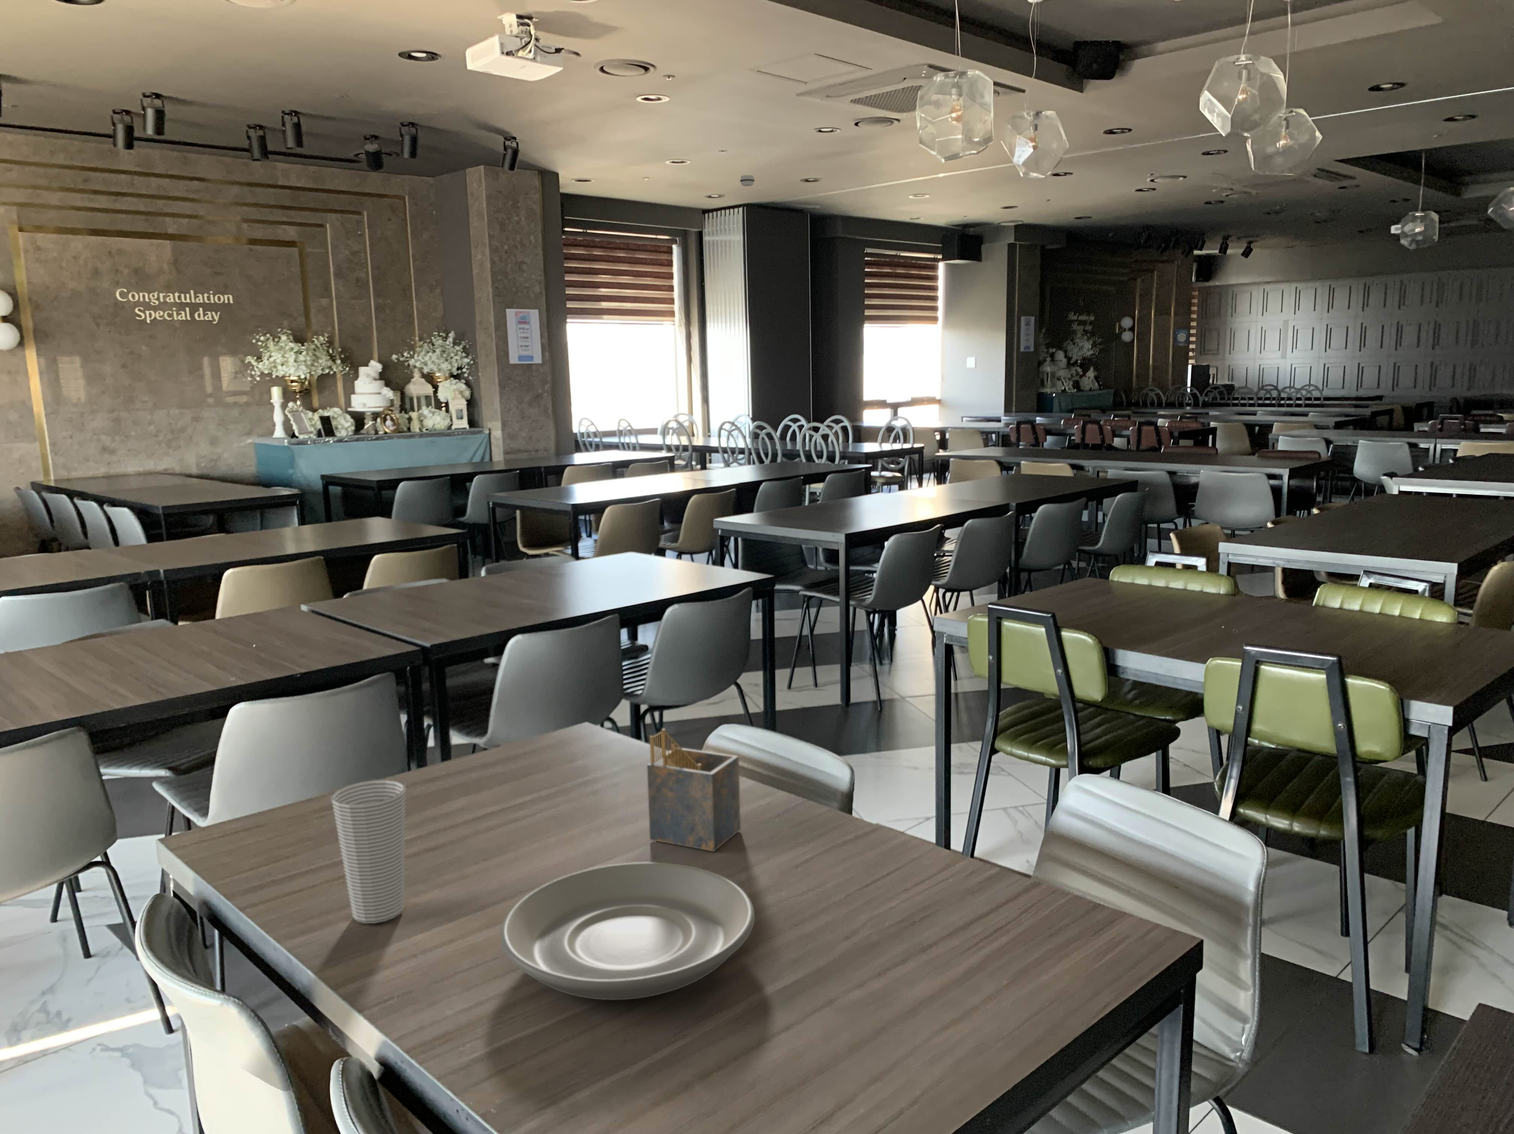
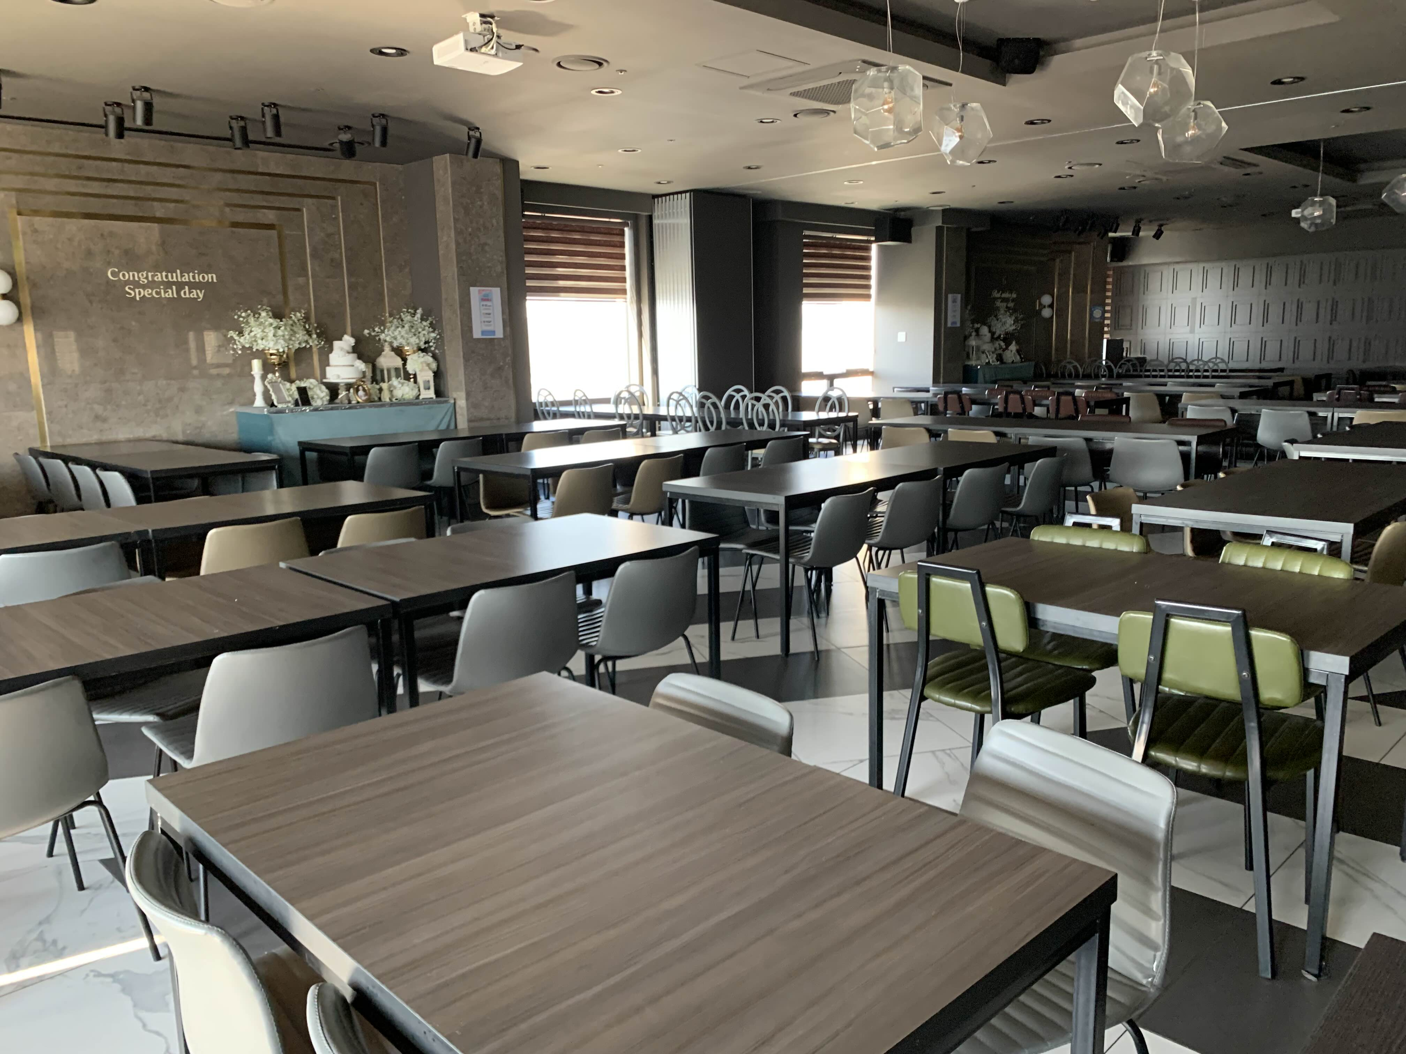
- plate [501,862,755,1001]
- cup [331,779,407,923]
- smoke detector [739,175,755,187]
- napkin holder [646,728,740,852]
